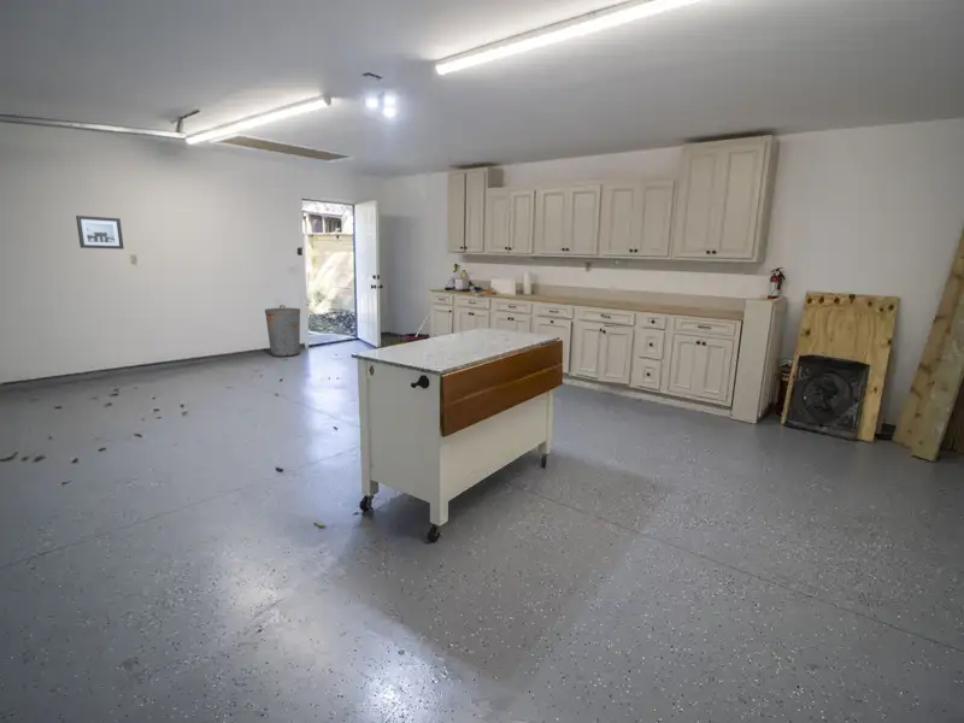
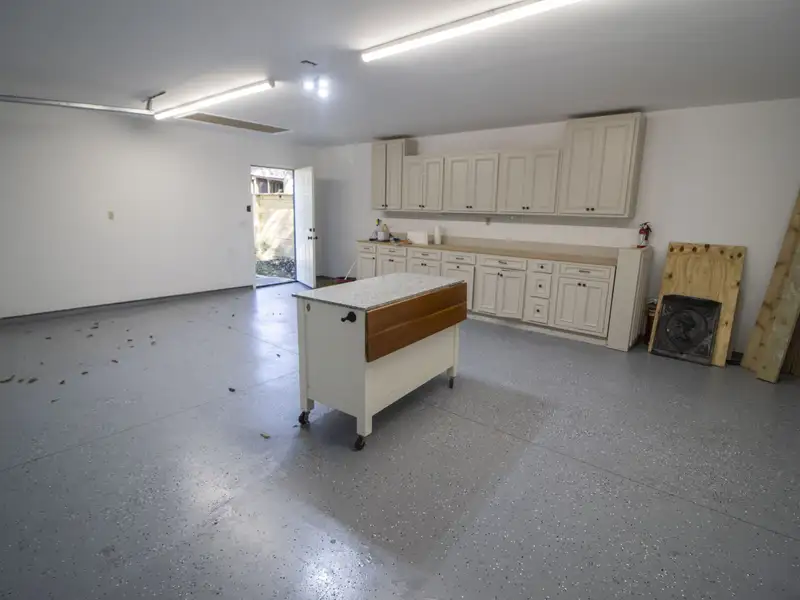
- trash can [264,304,301,358]
- wall art [75,214,124,251]
